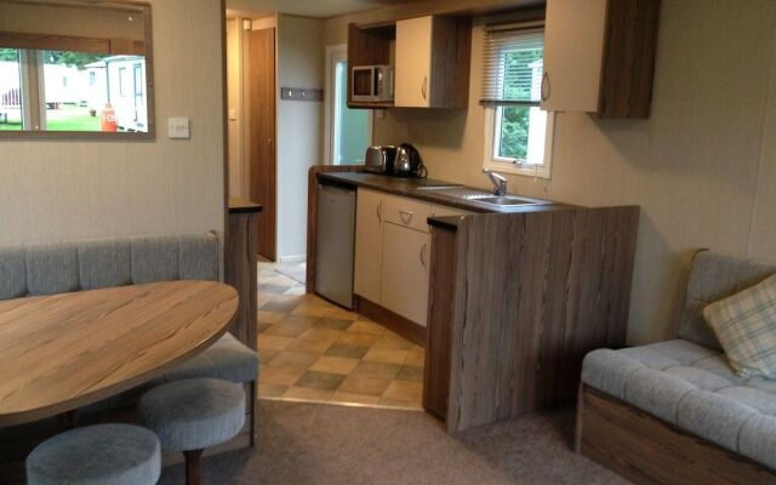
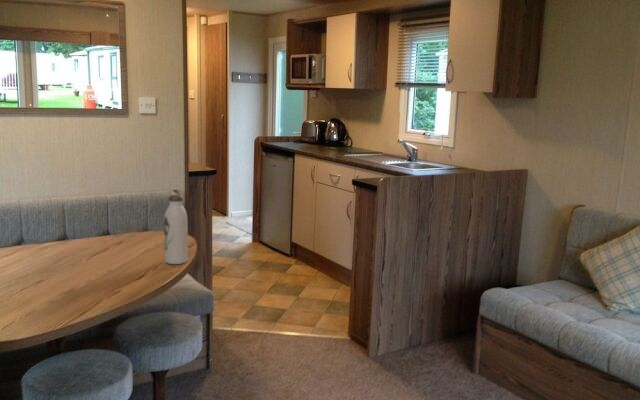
+ water bottle [163,194,189,265]
